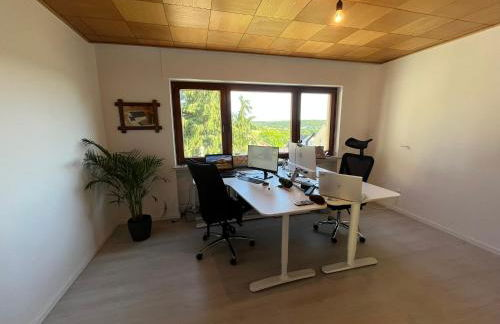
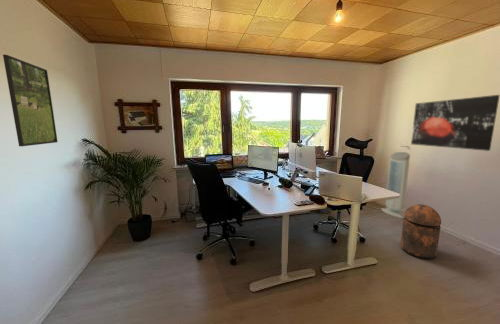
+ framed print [2,53,59,147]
+ trash can [399,203,442,260]
+ wall art [410,94,500,152]
+ air purifier [380,151,411,220]
